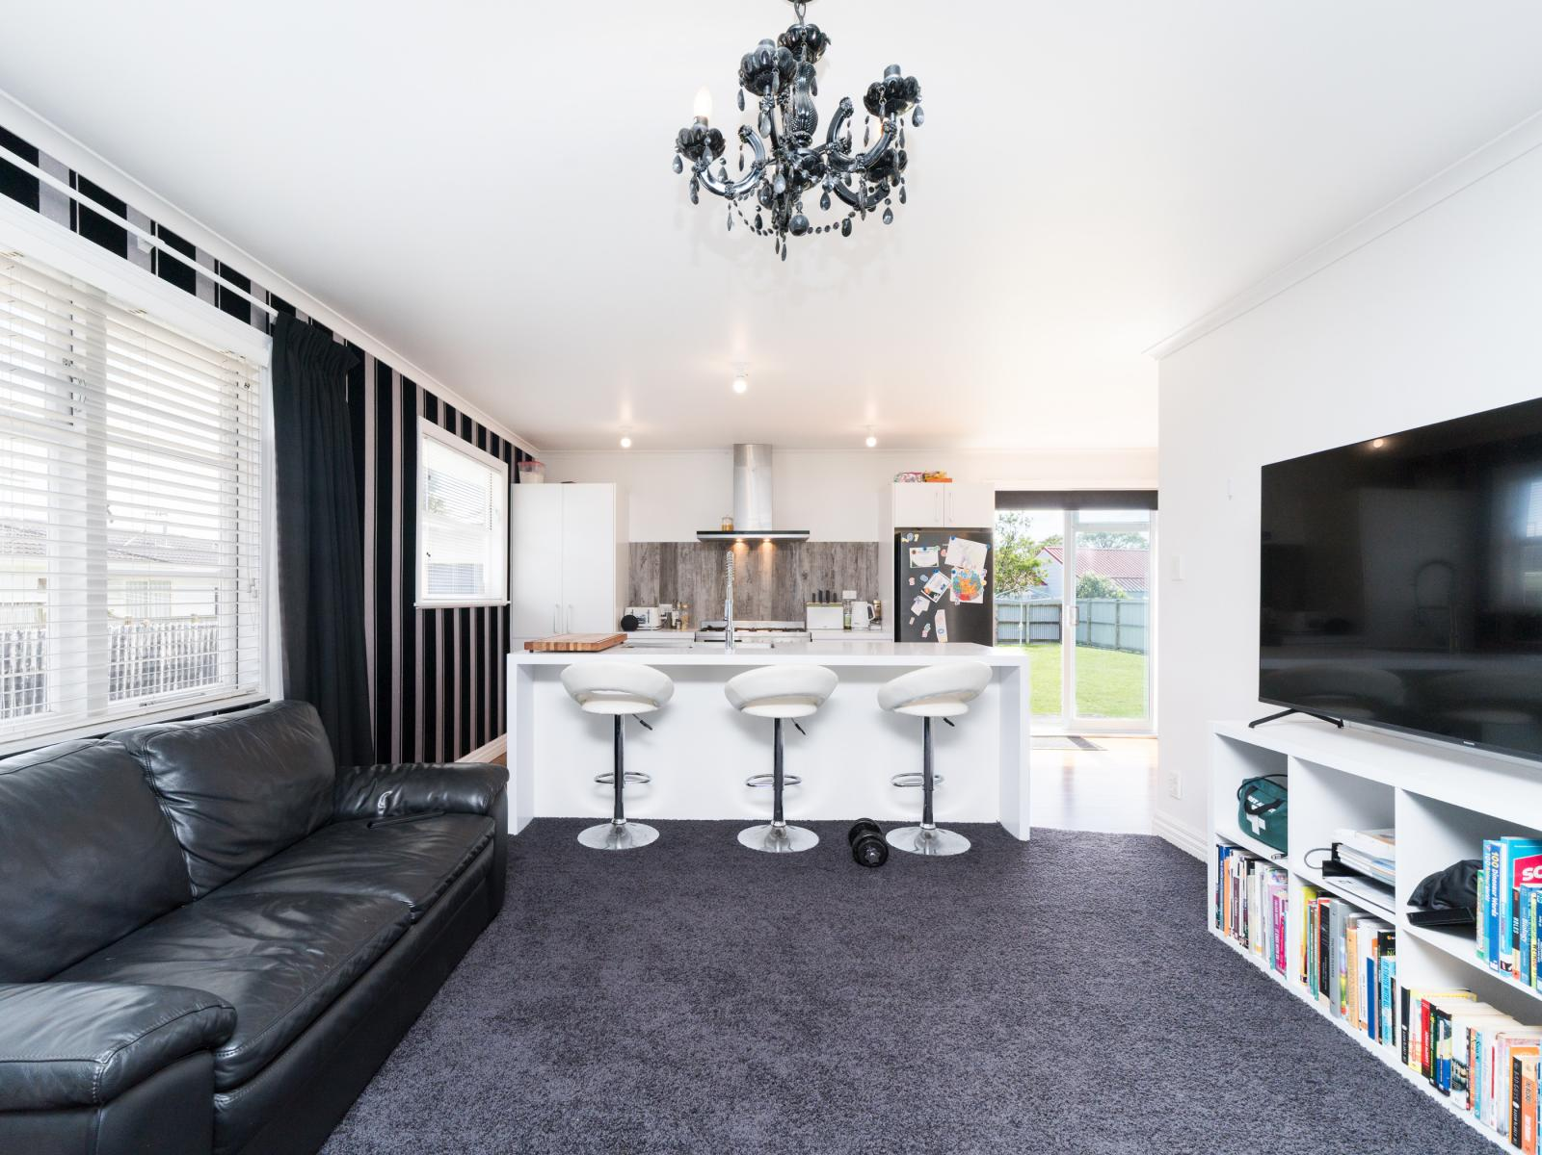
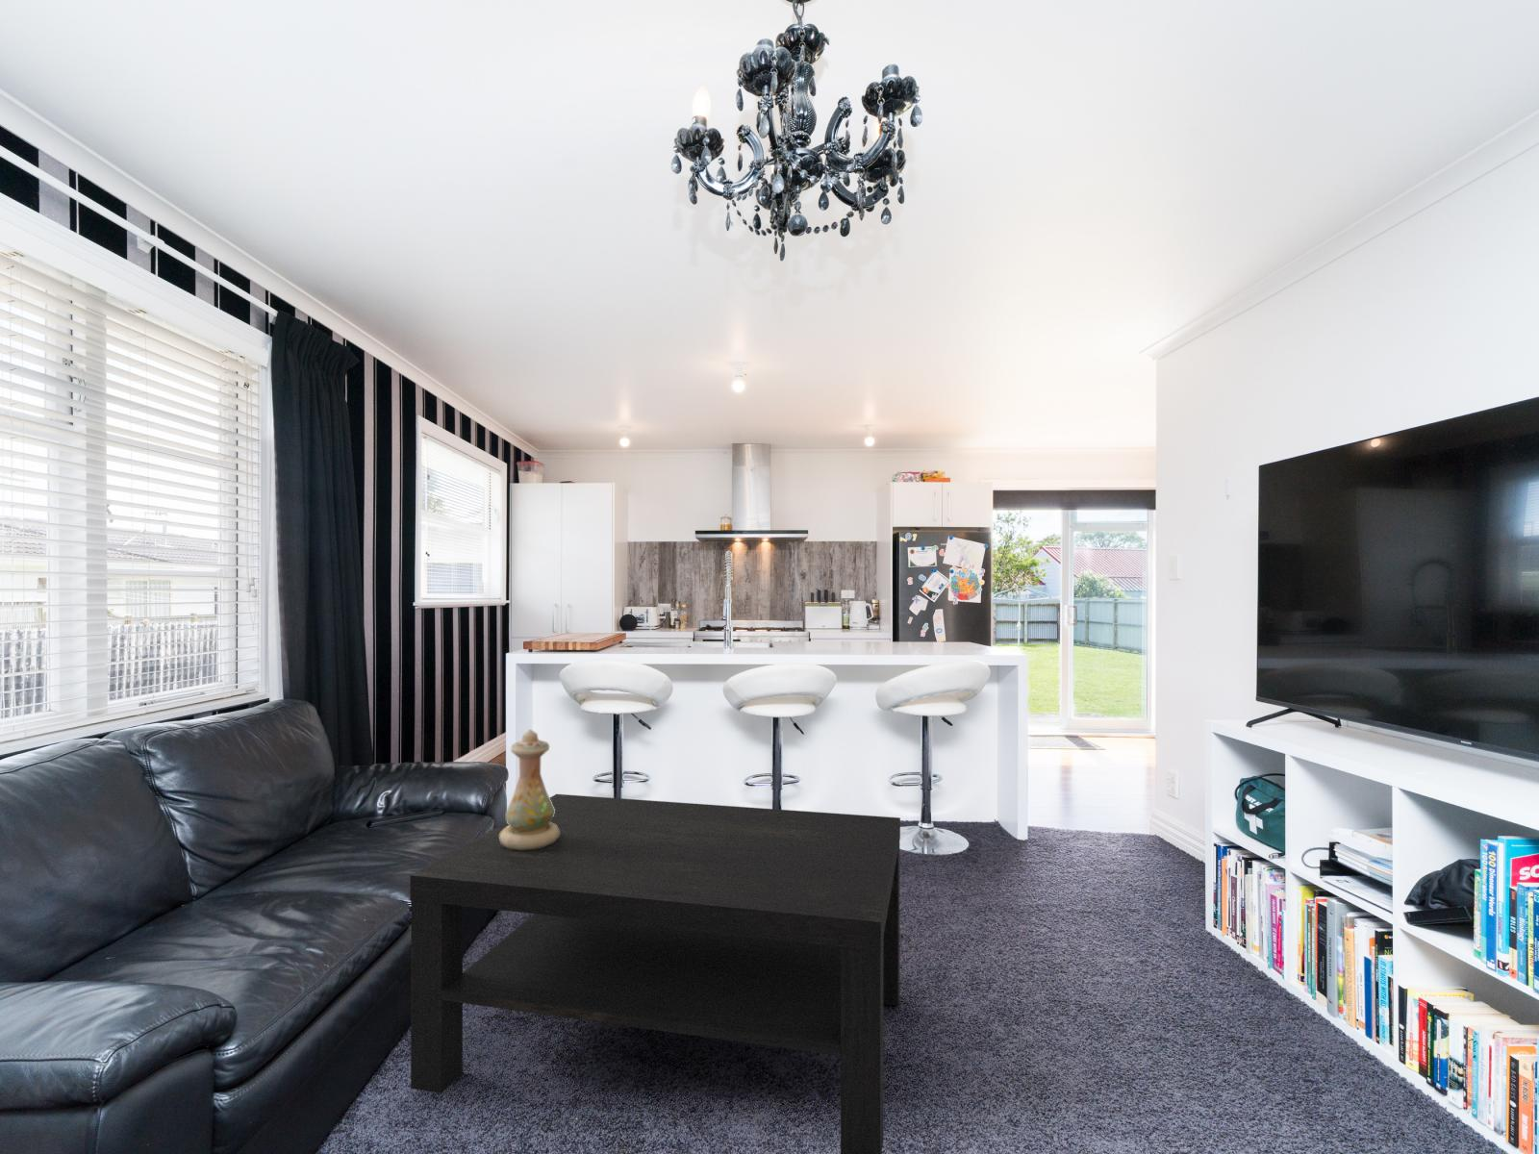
+ coffee table [408,794,902,1154]
+ vase [499,729,560,850]
